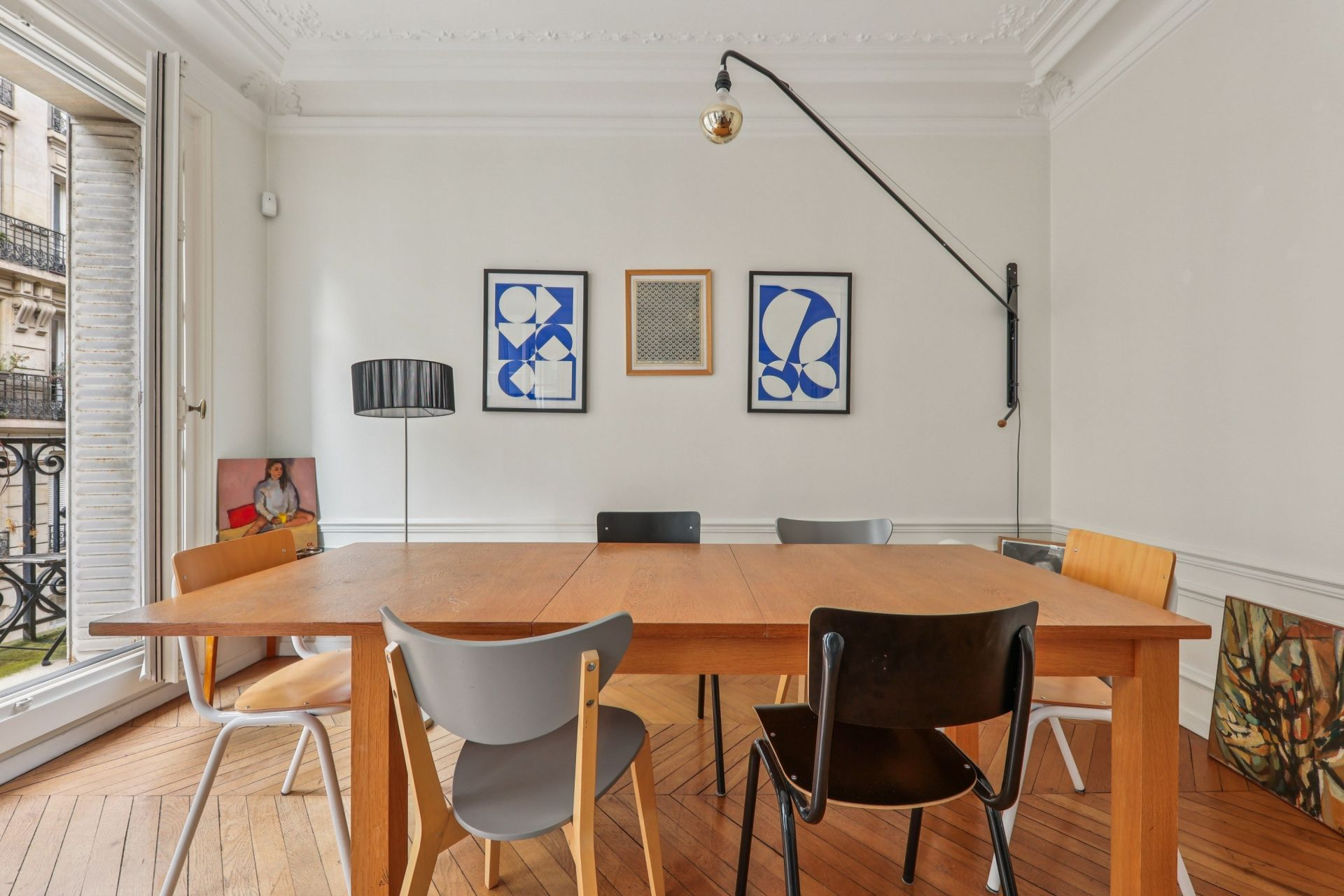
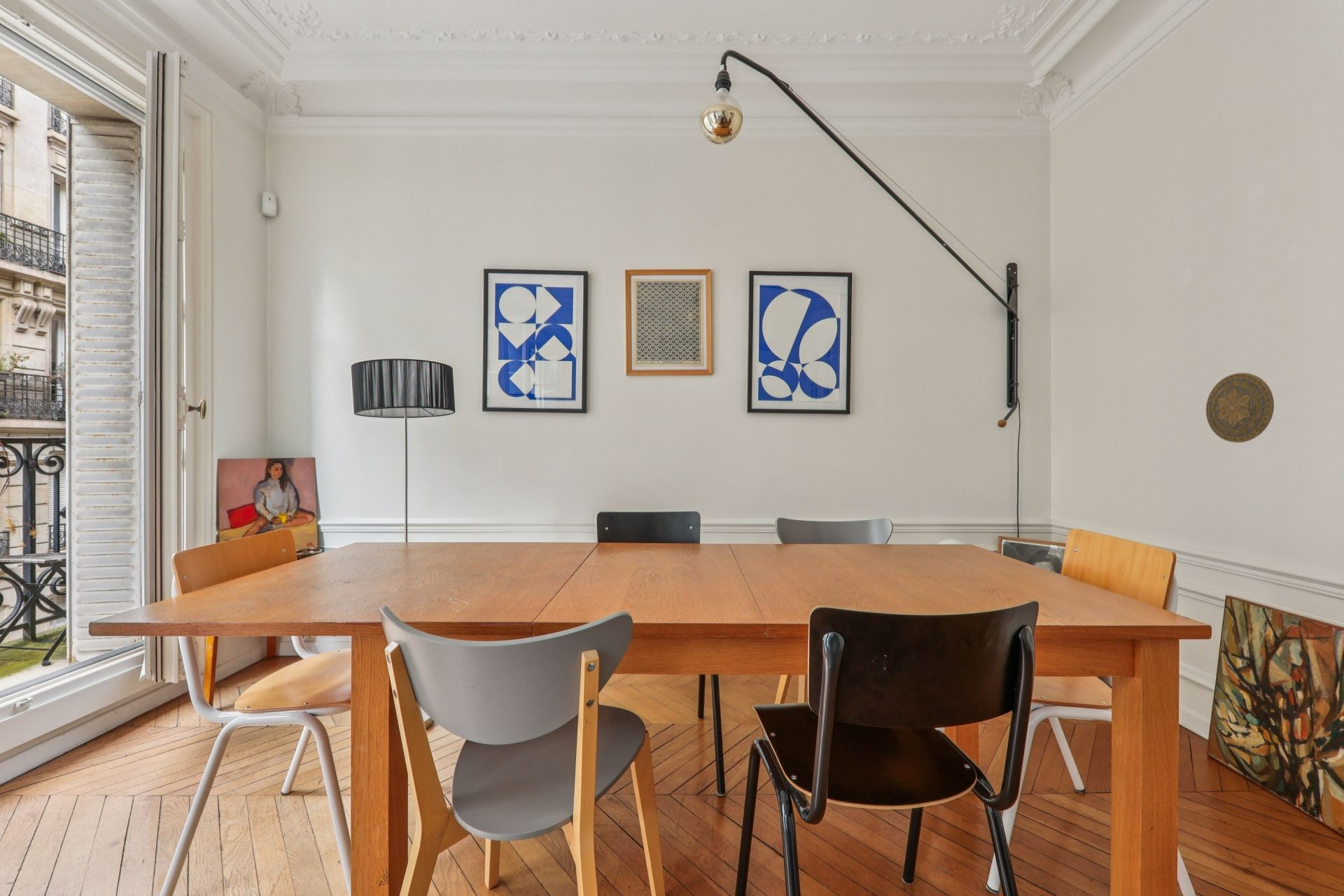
+ decorative plate [1205,372,1275,443]
